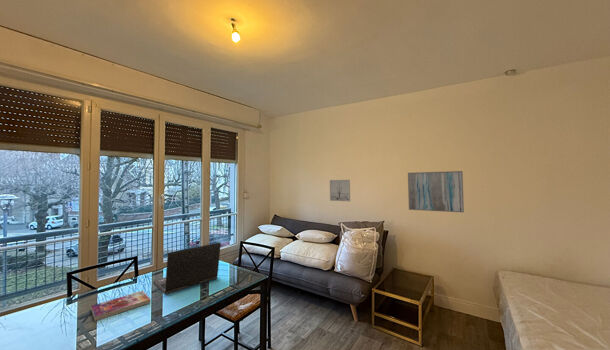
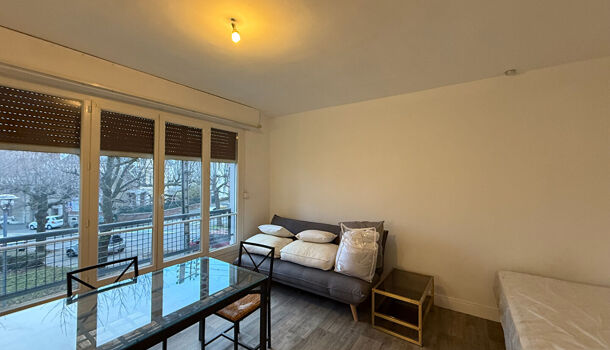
- book [90,290,151,322]
- laptop [153,241,222,295]
- wall art [329,179,351,202]
- wall art [407,170,465,213]
